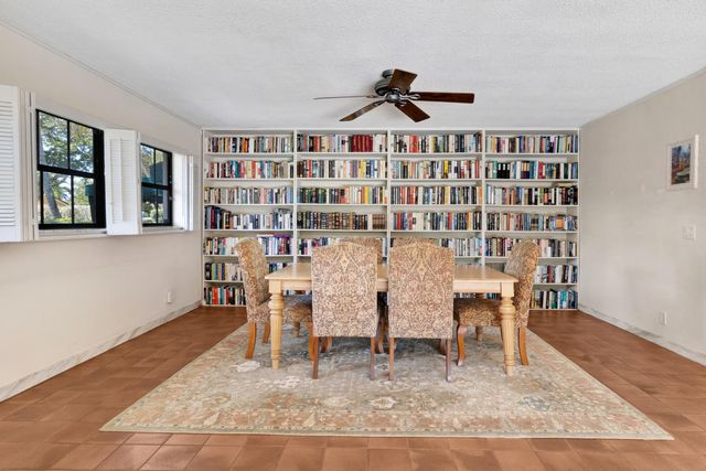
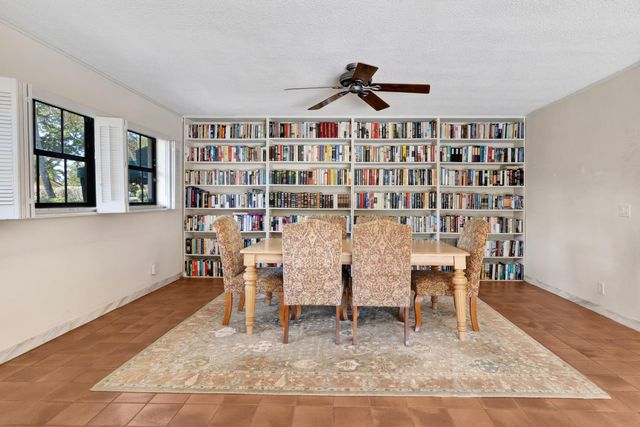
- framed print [664,133,699,193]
